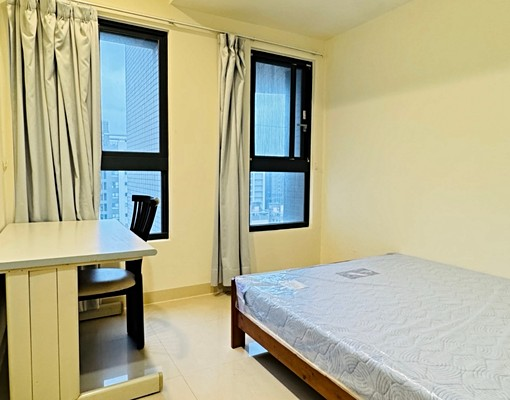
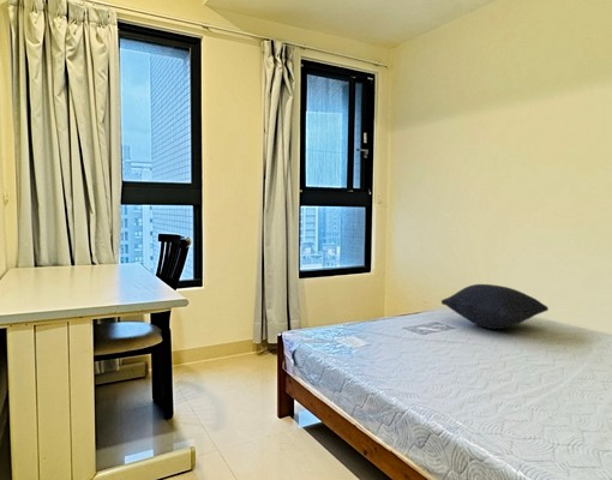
+ pillow [440,283,550,330]
